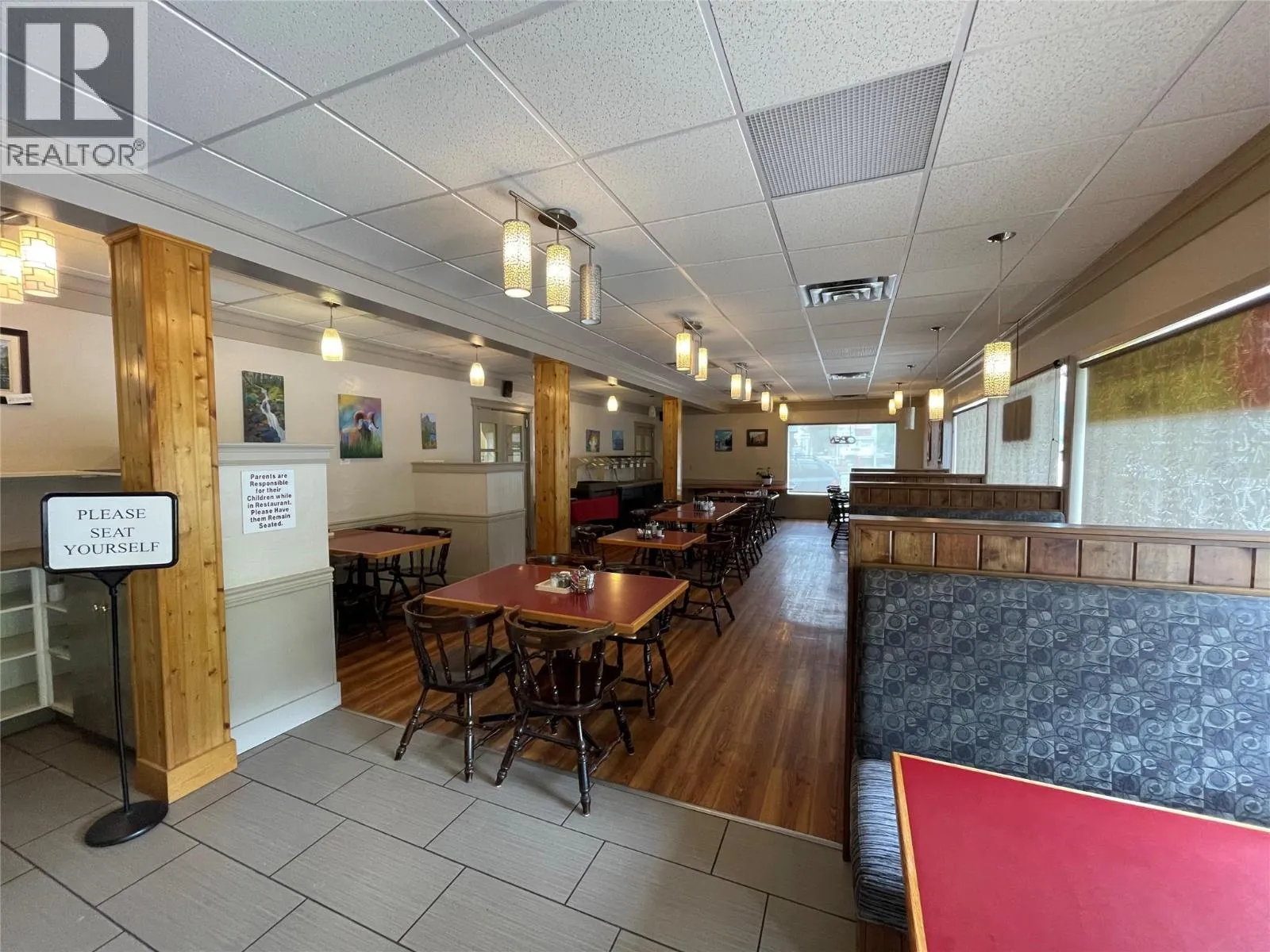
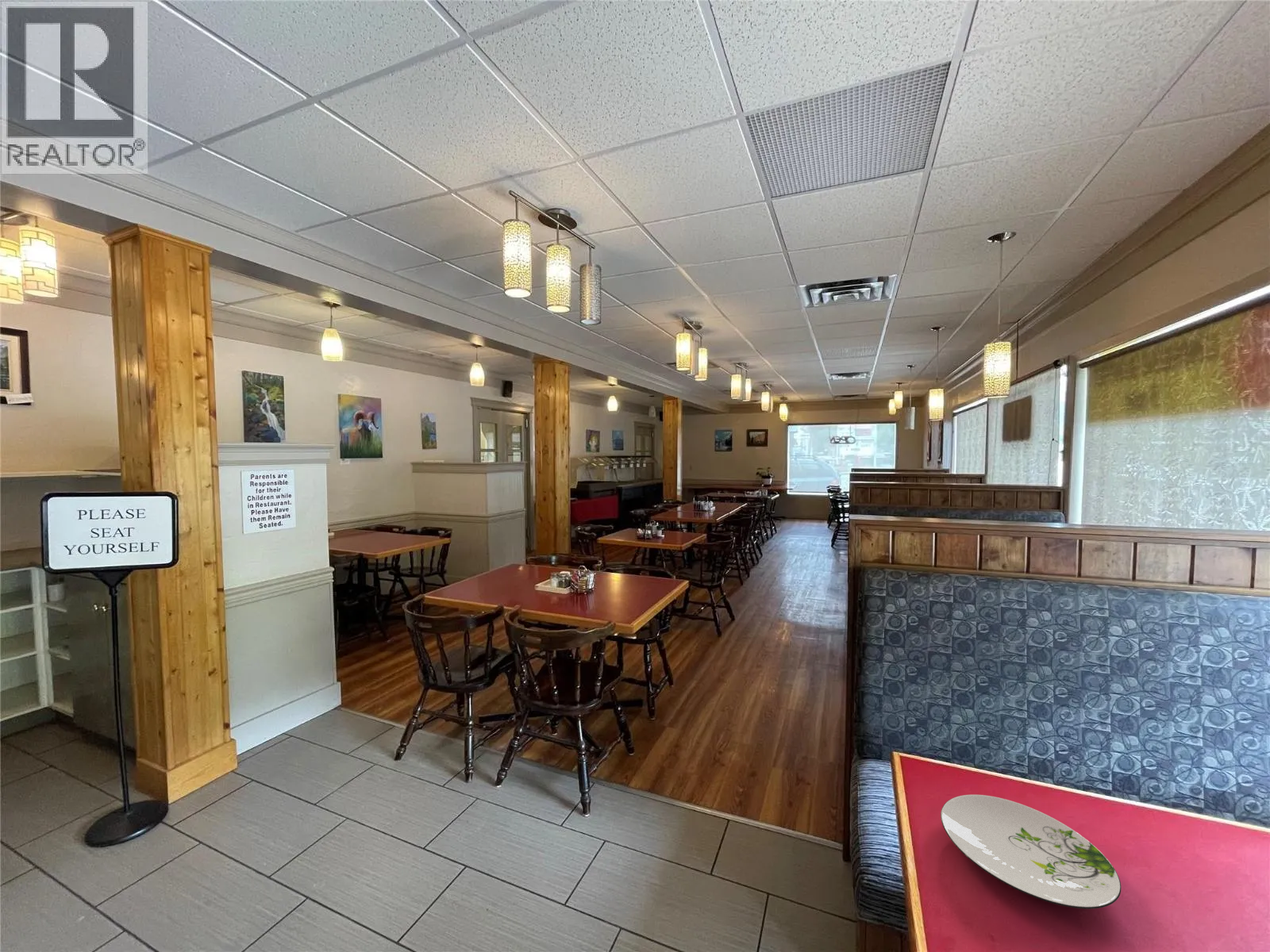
+ plate [940,794,1122,910]
